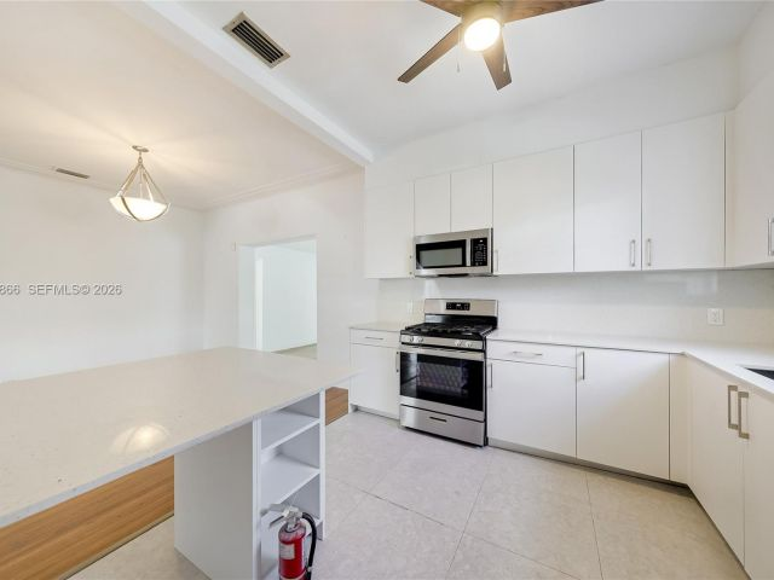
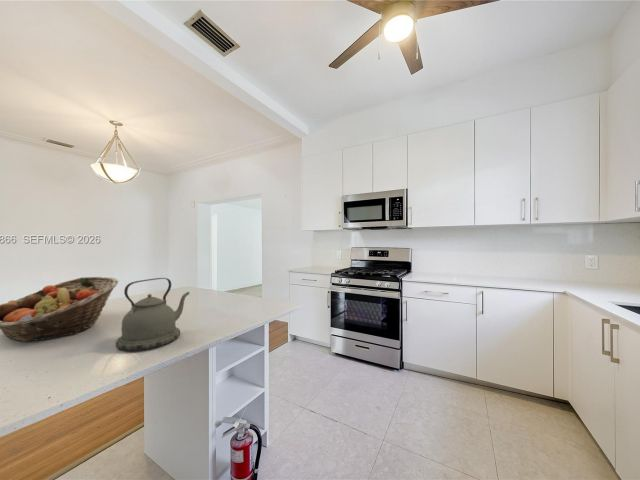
+ fruit basket [0,276,120,342]
+ kettle [115,277,190,352]
